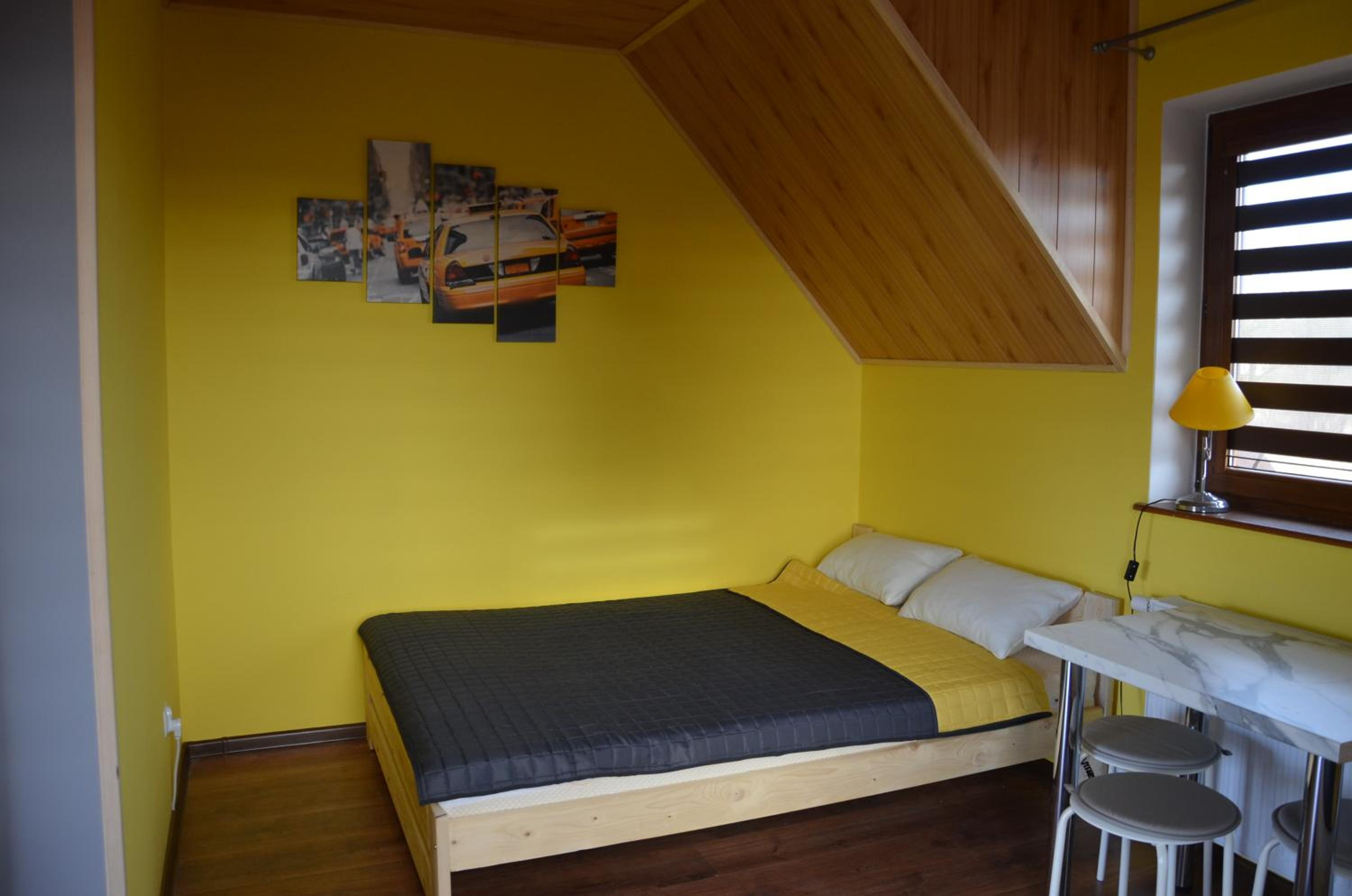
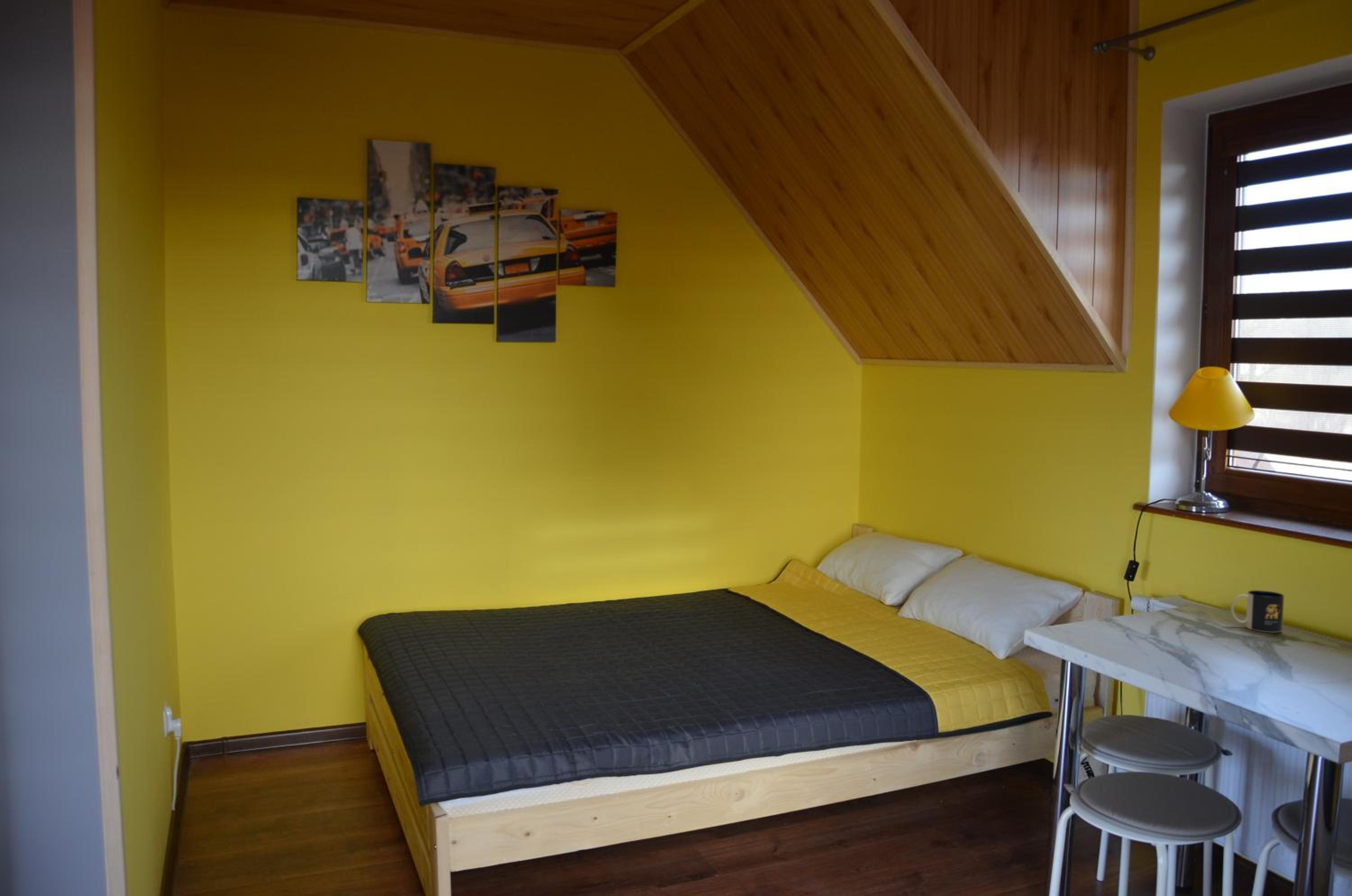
+ mug [1230,590,1284,633]
